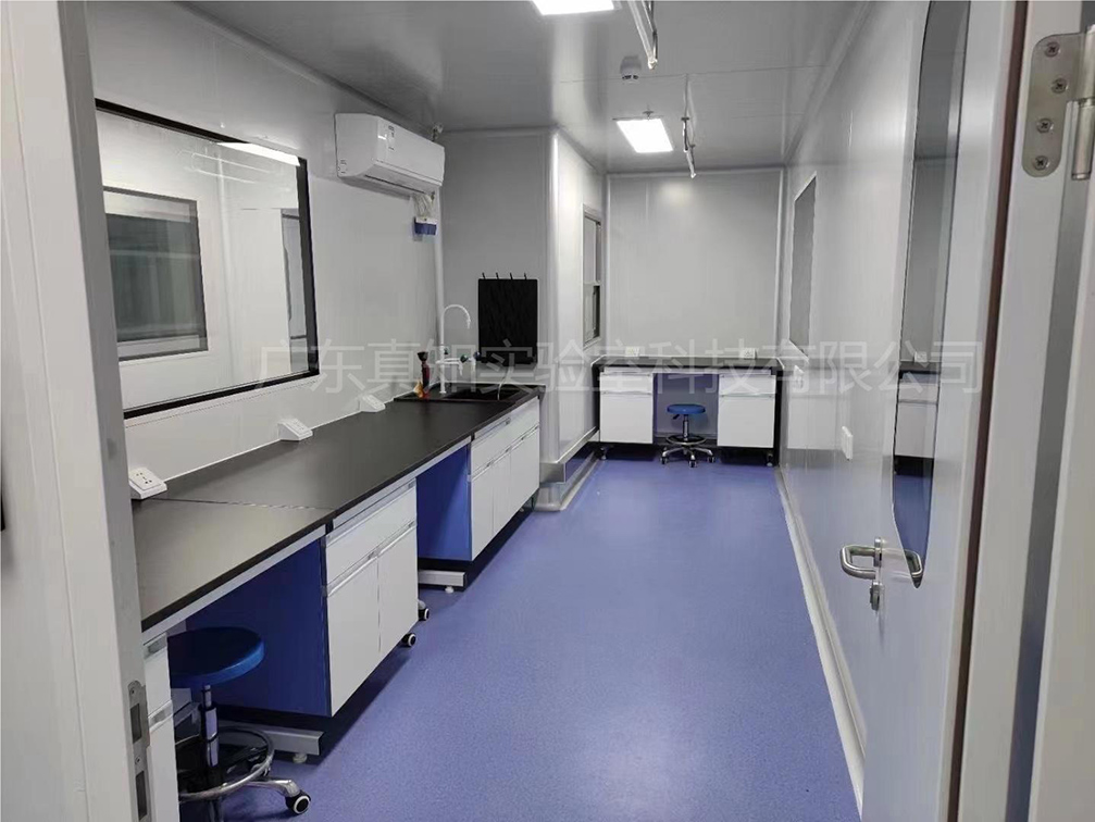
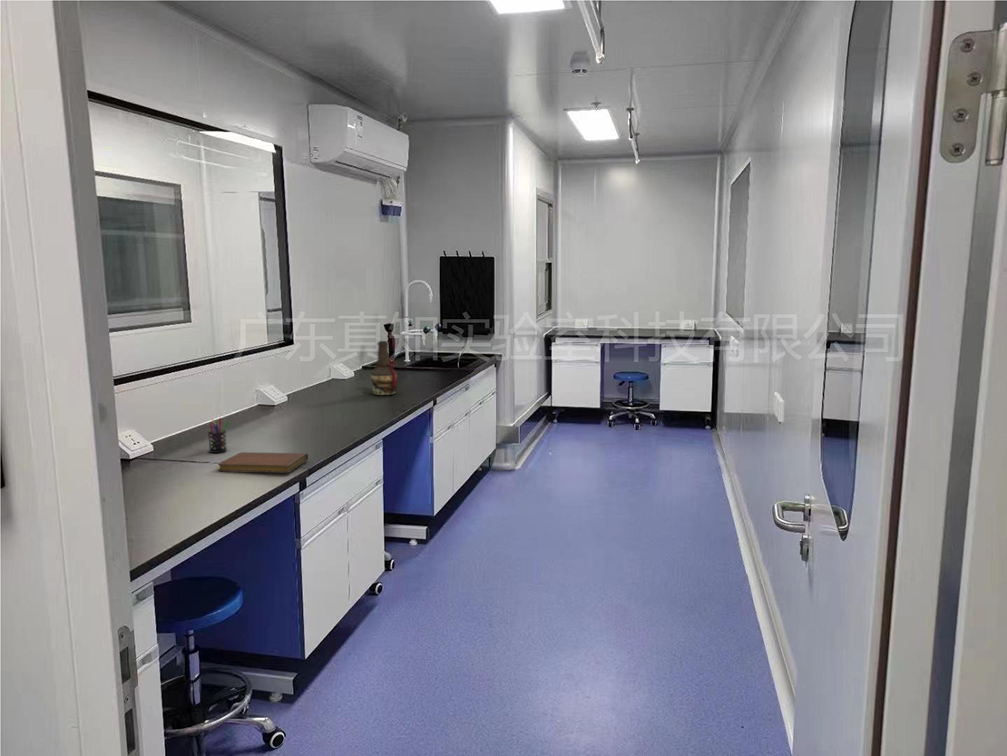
+ pen holder [207,418,230,454]
+ notebook [217,451,309,474]
+ bottle [369,340,398,397]
